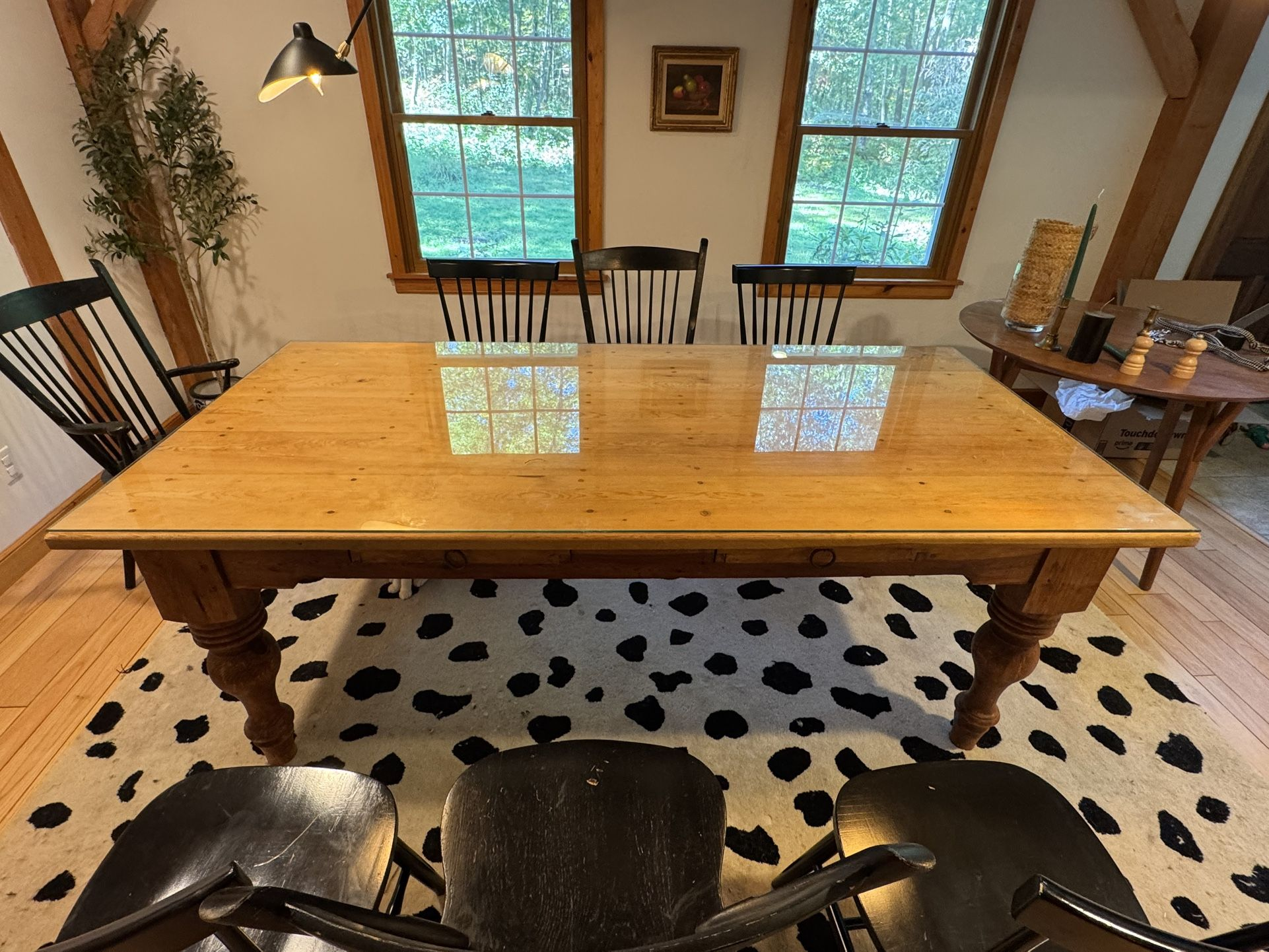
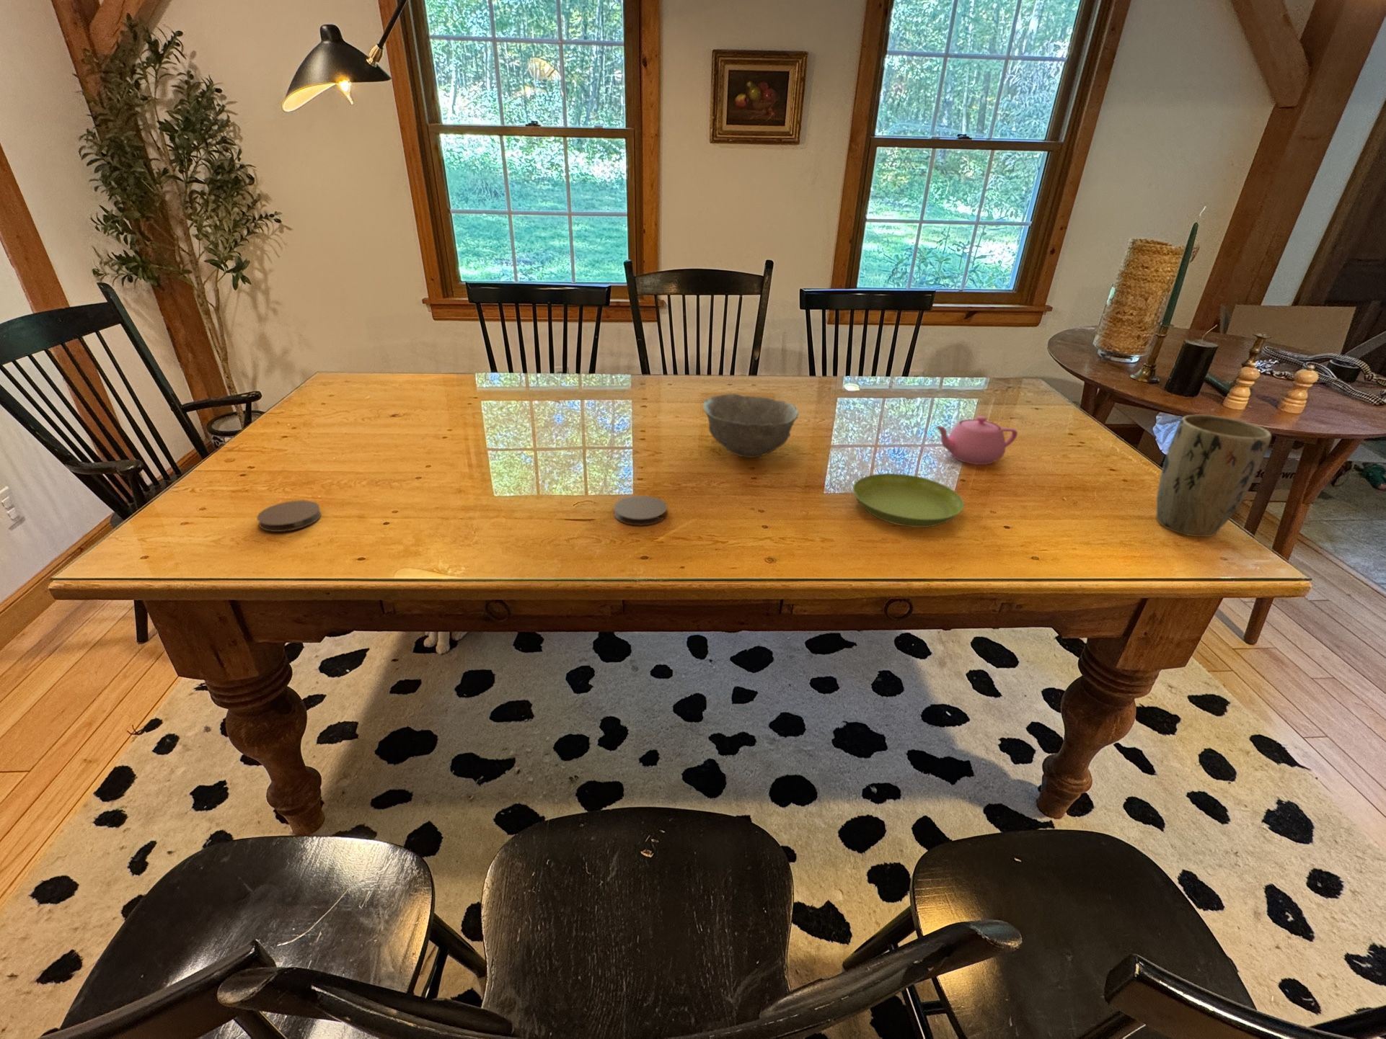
+ bowl [702,393,799,458]
+ coaster [256,500,322,533]
+ saucer [852,473,964,528]
+ plant pot [1156,415,1272,538]
+ coaster [614,495,667,527]
+ teapot [934,415,1018,465]
